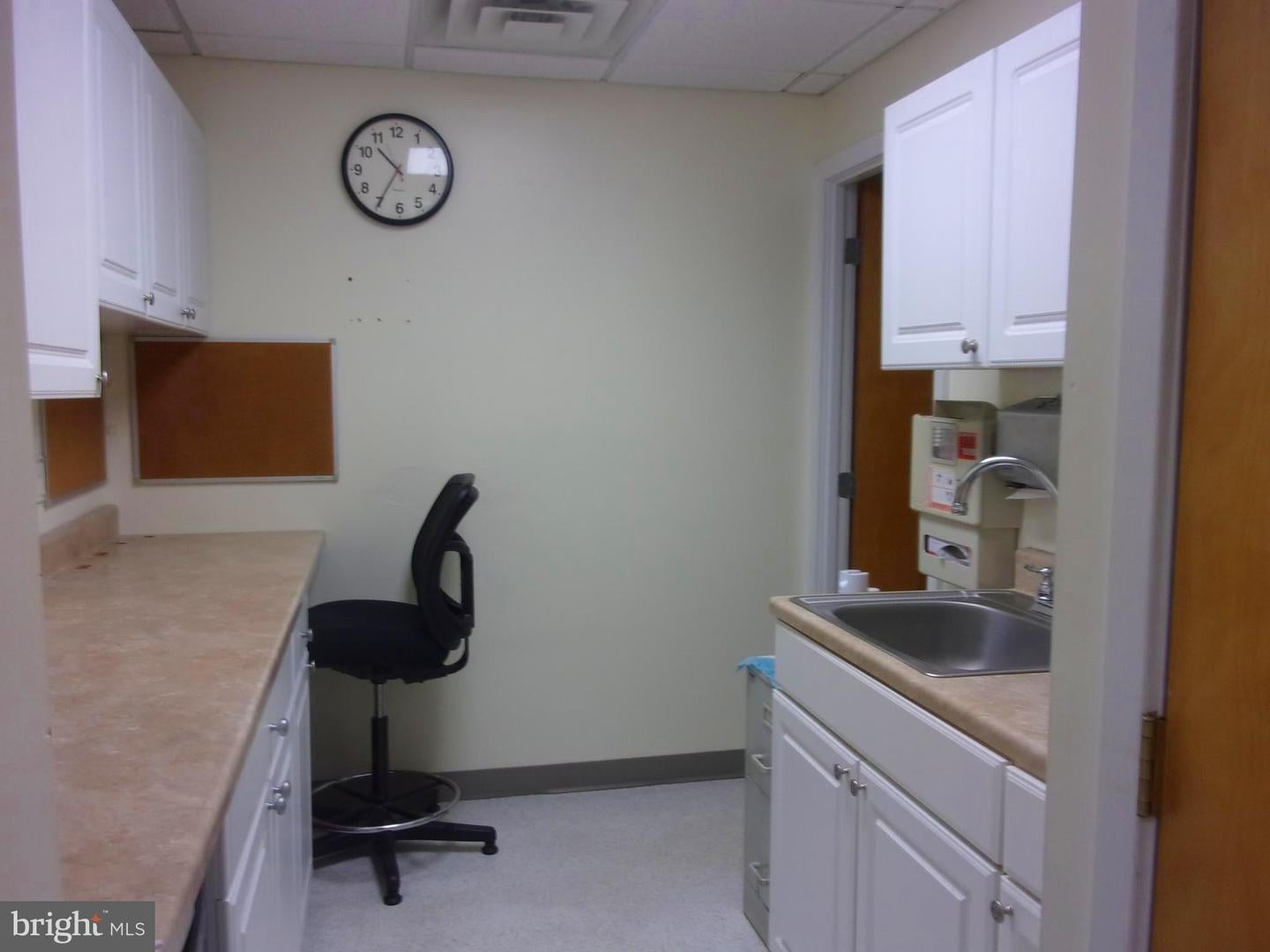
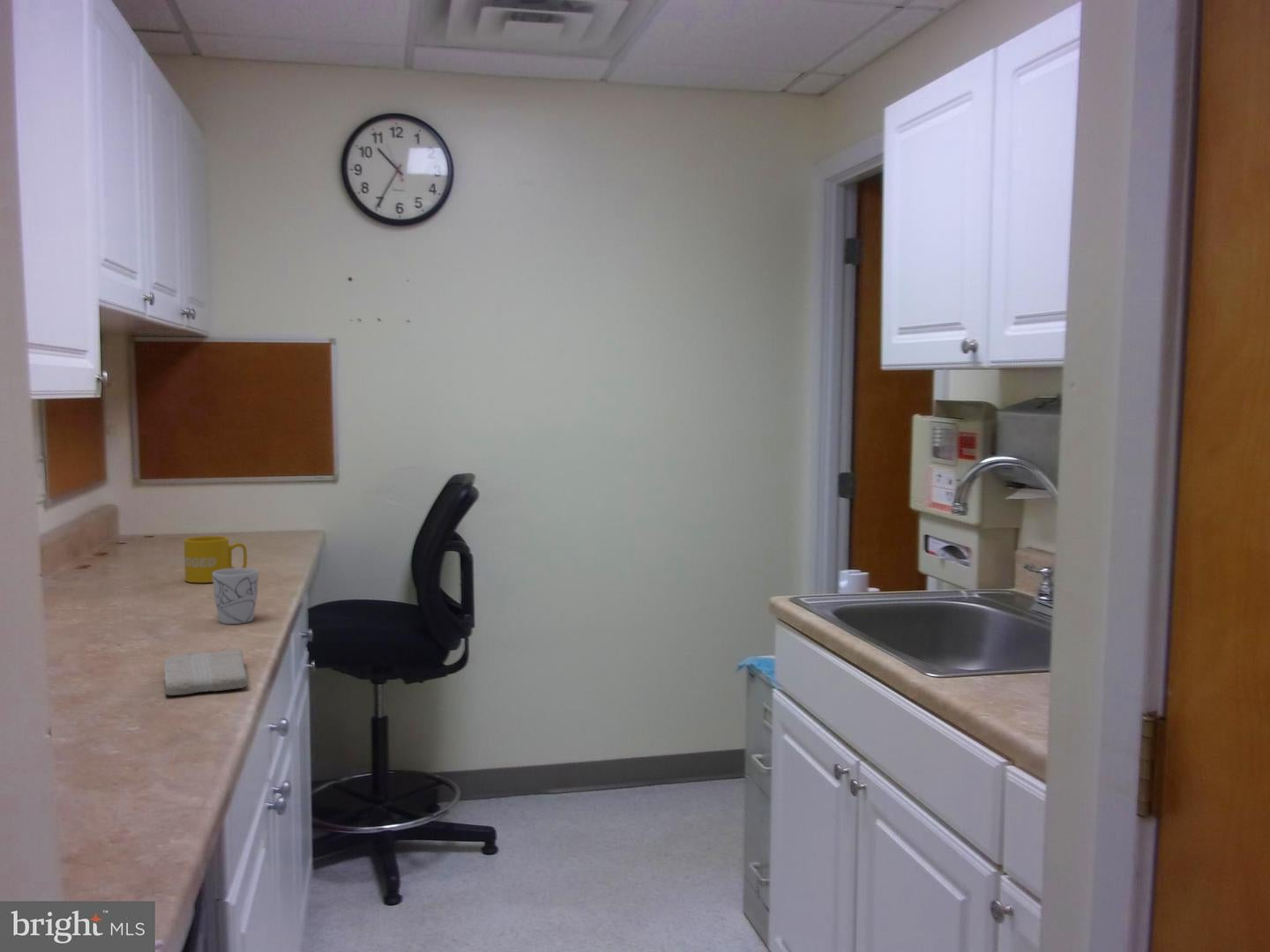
+ mug [183,535,248,584]
+ washcloth [163,649,249,696]
+ mug [213,567,259,625]
